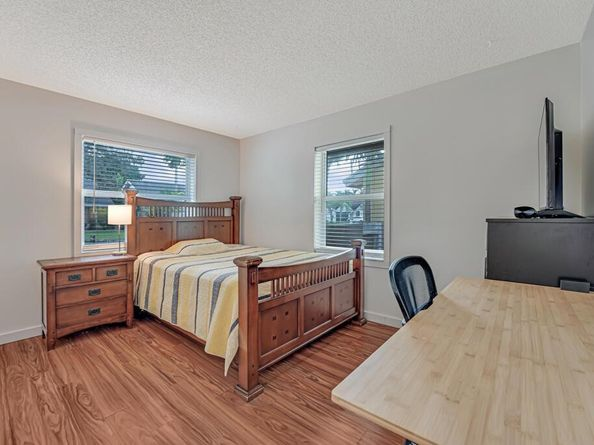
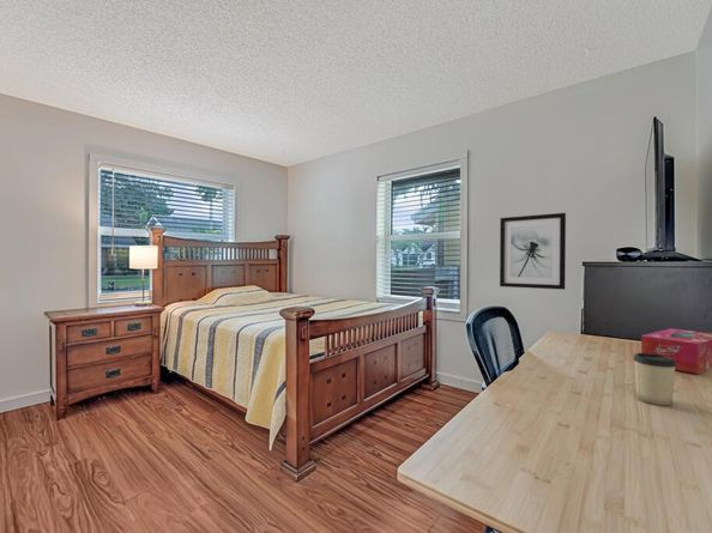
+ wall art [499,212,567,290]
+ cup [632,352,676,407]
+ tissue box [640,327,712,375]
